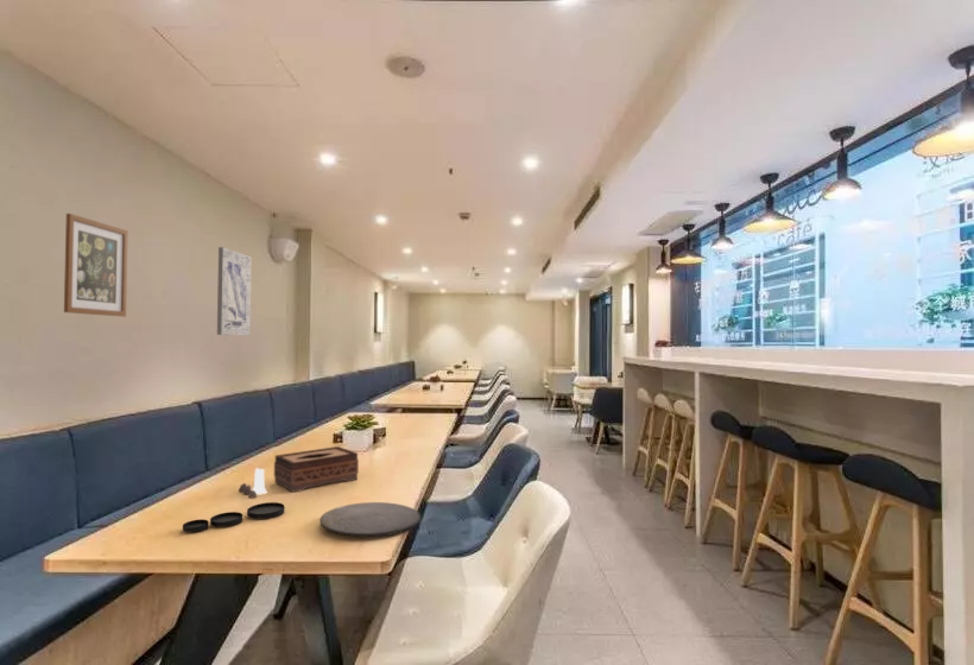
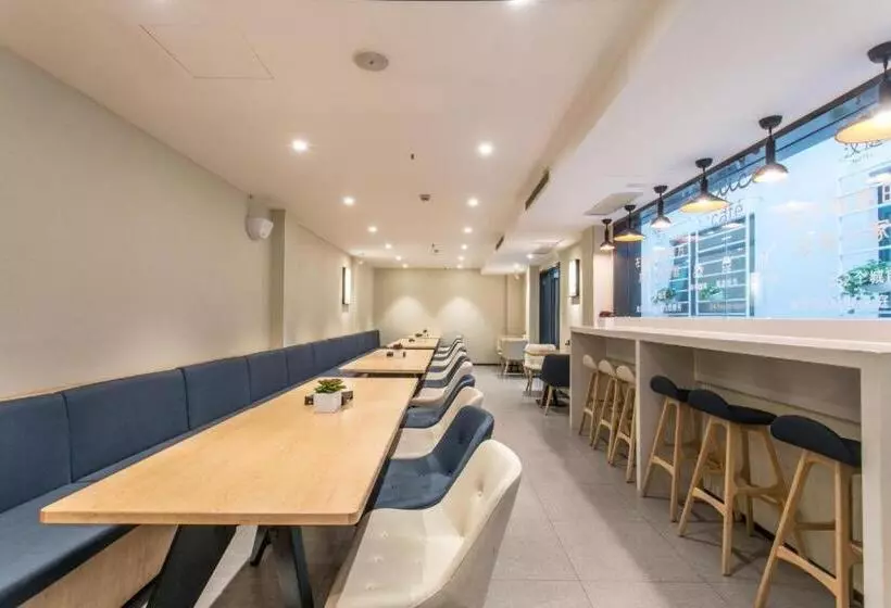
- plate [318,501,422,538]
- wall art [216,246,253,336]
- salt and pepper shaker set [238,467,267,499]
- tissue box [273,445,360,493]
- wall art [63,213,129,317]
- plate [182,501,285,533]
